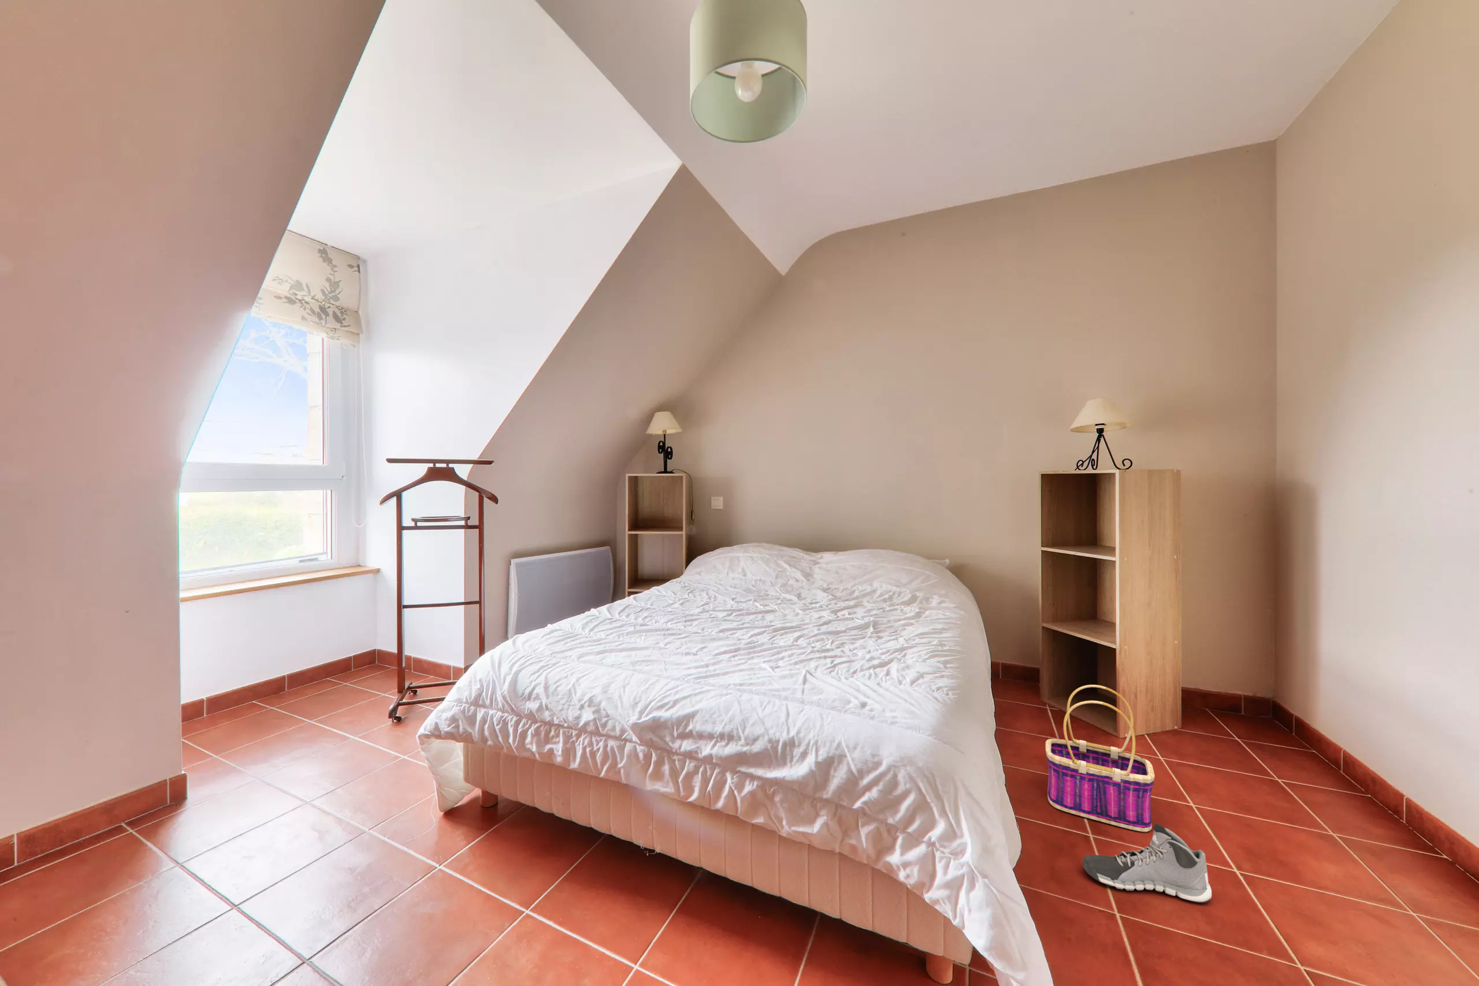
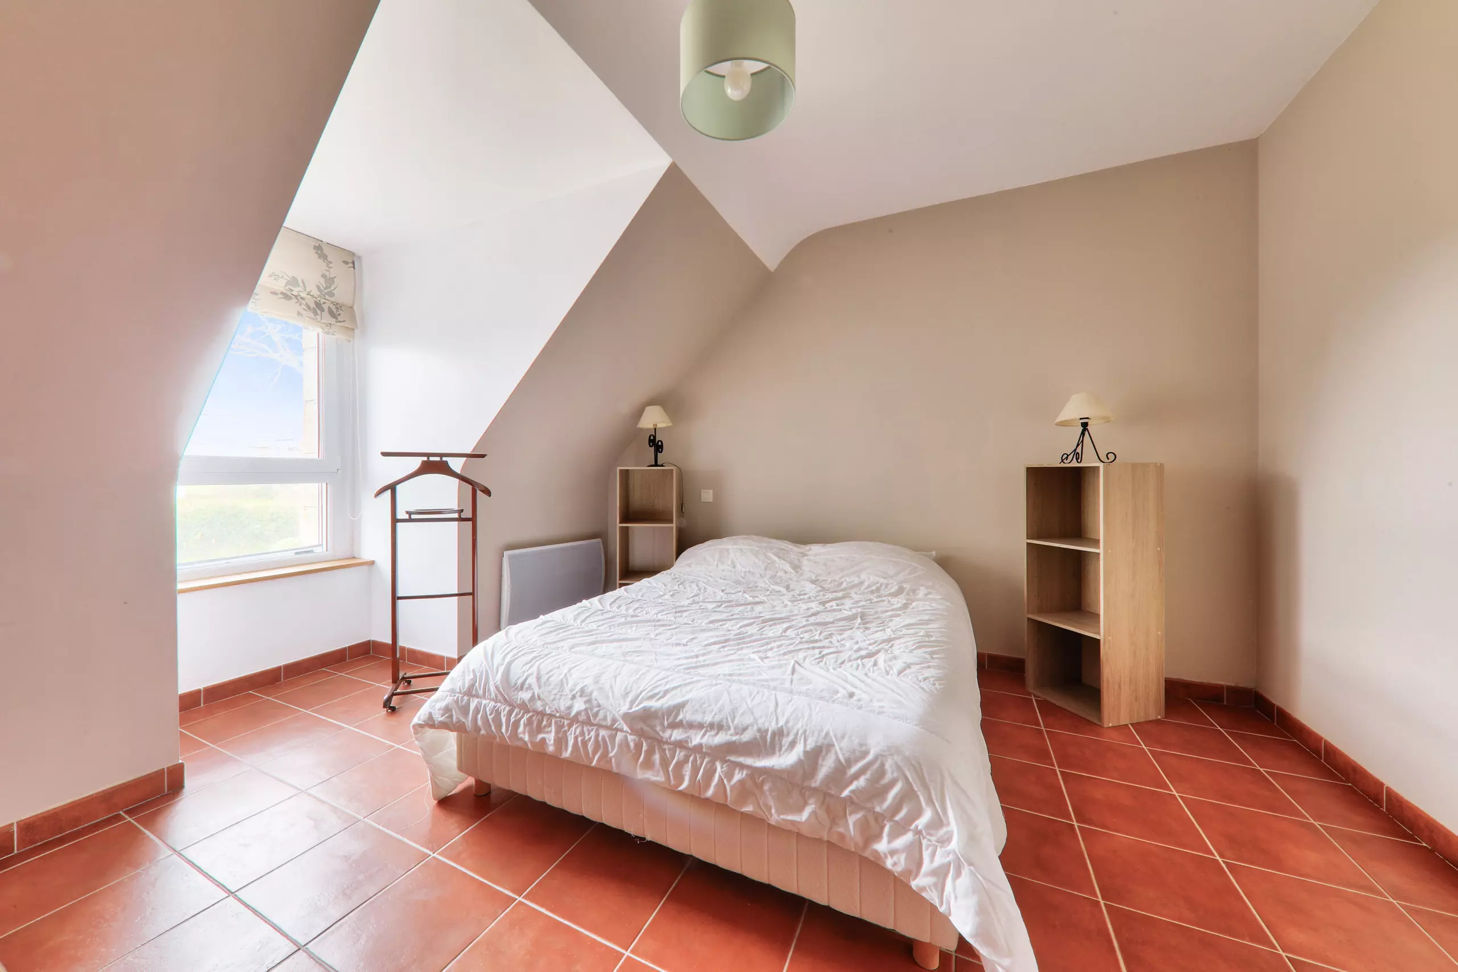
- basket [1045,684,1154,832]
- sneaker [1082,823,1212,903]
